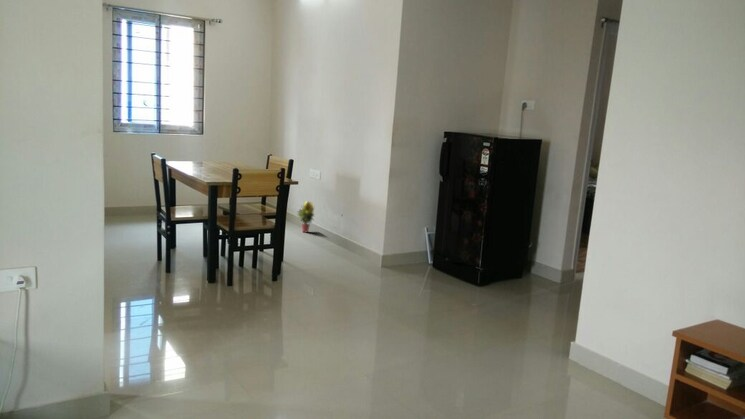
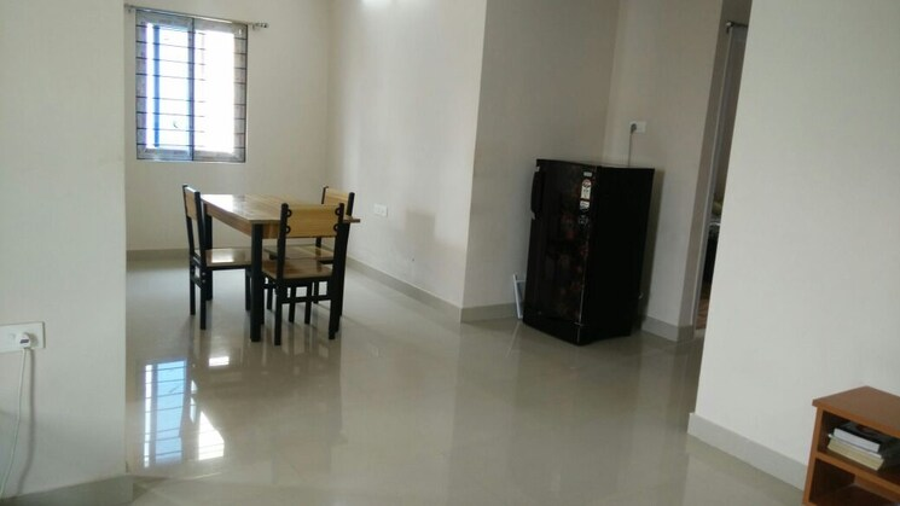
- potted plant [296,200,315,234]
